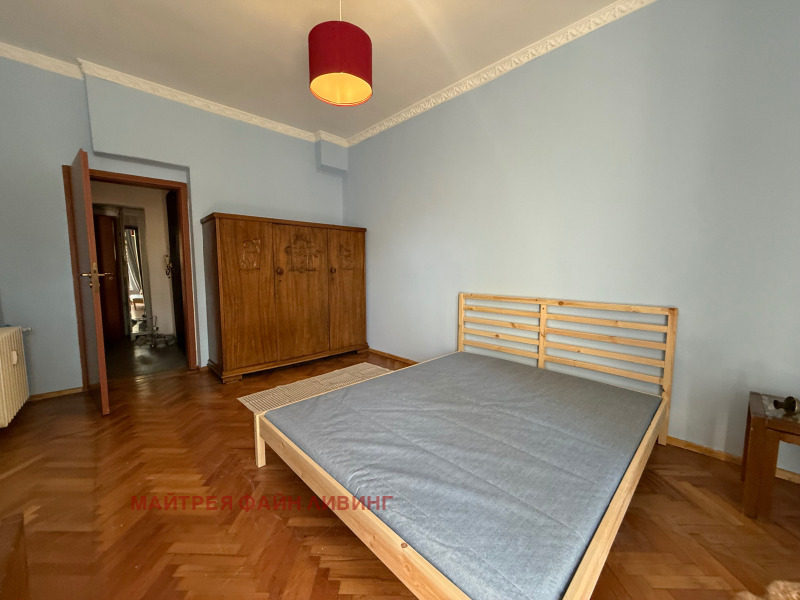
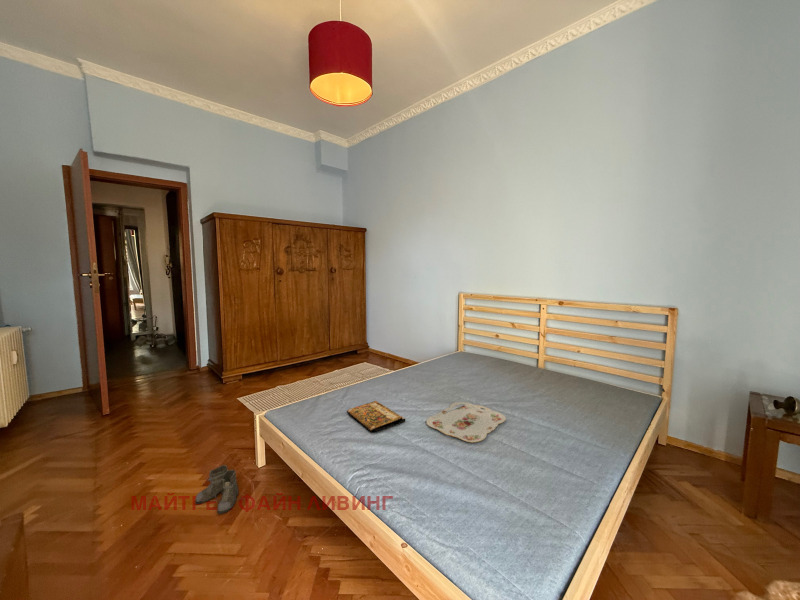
+ serving tray [425,401,507,443]
+ book [346,400,406,433]
+ boots [194,464,245,515]
